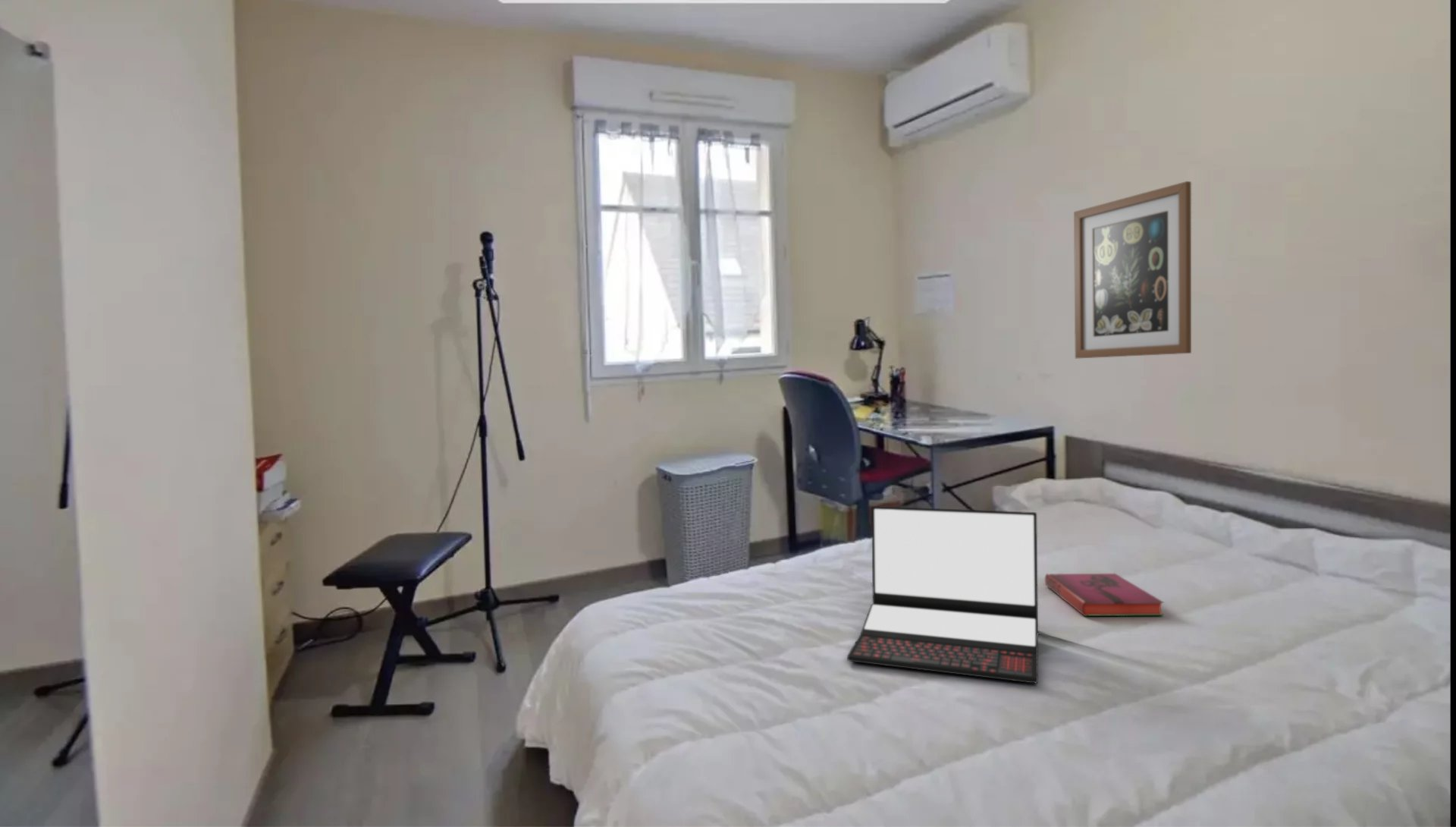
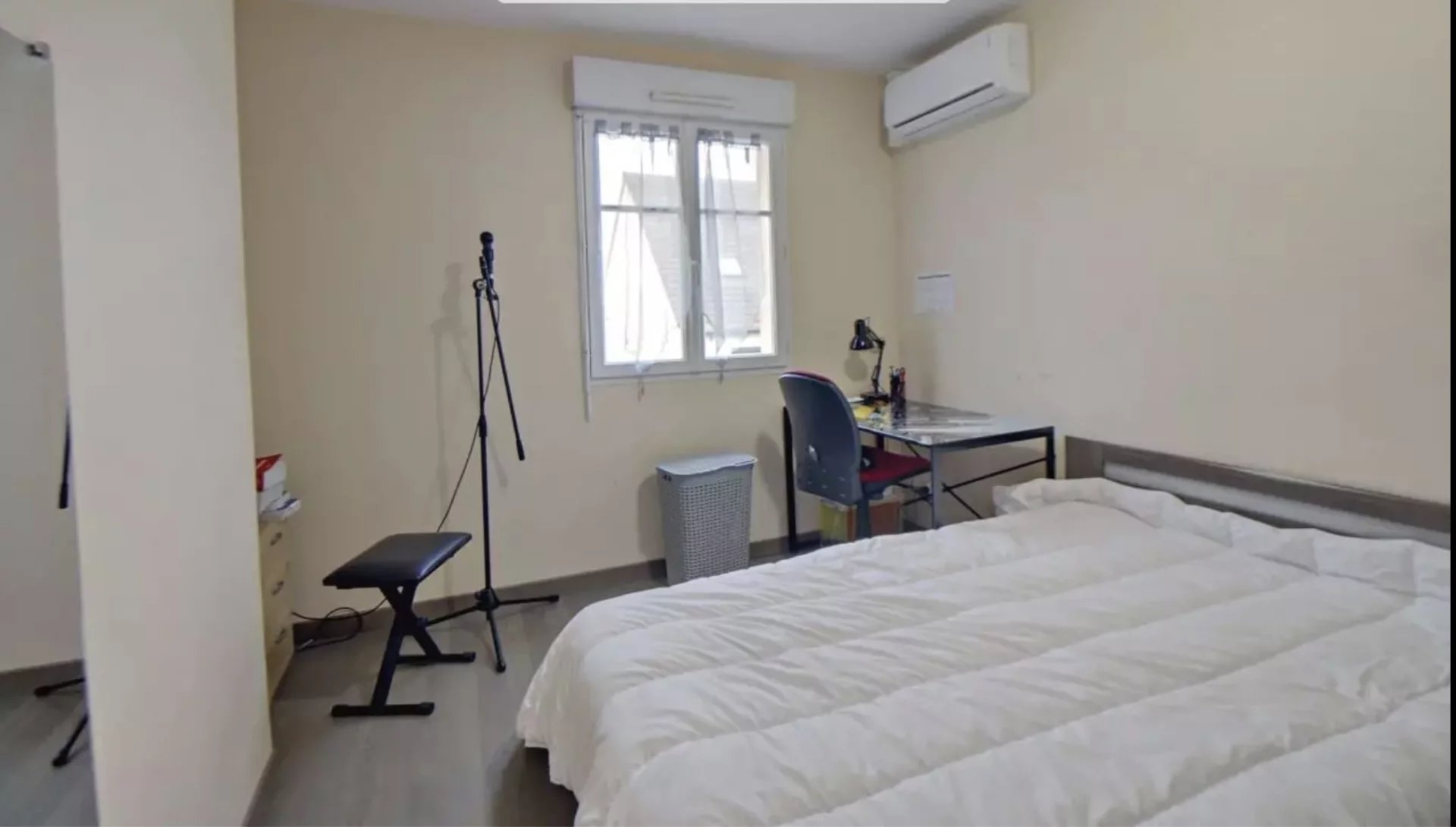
- laptop [846,505,1039,684]
- wall art [1073,181,1192,359]
- hardback book [1044,573,1165,618]
